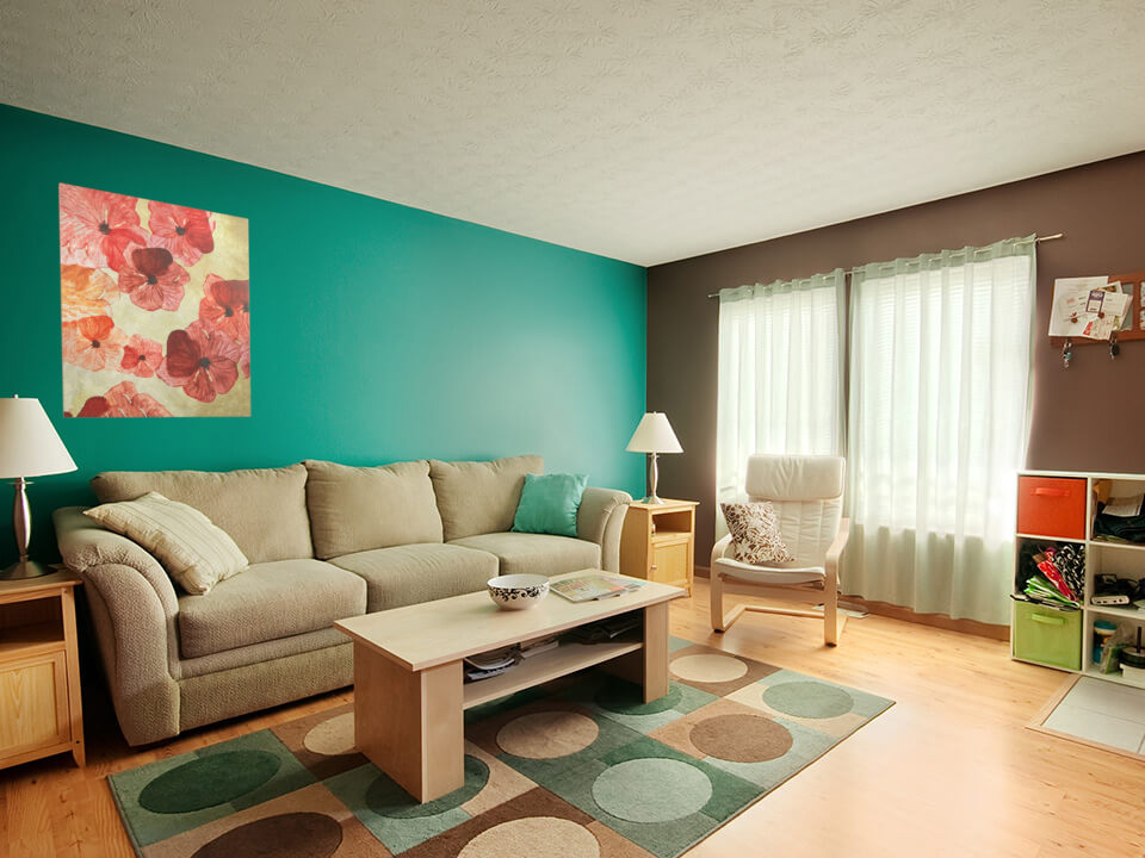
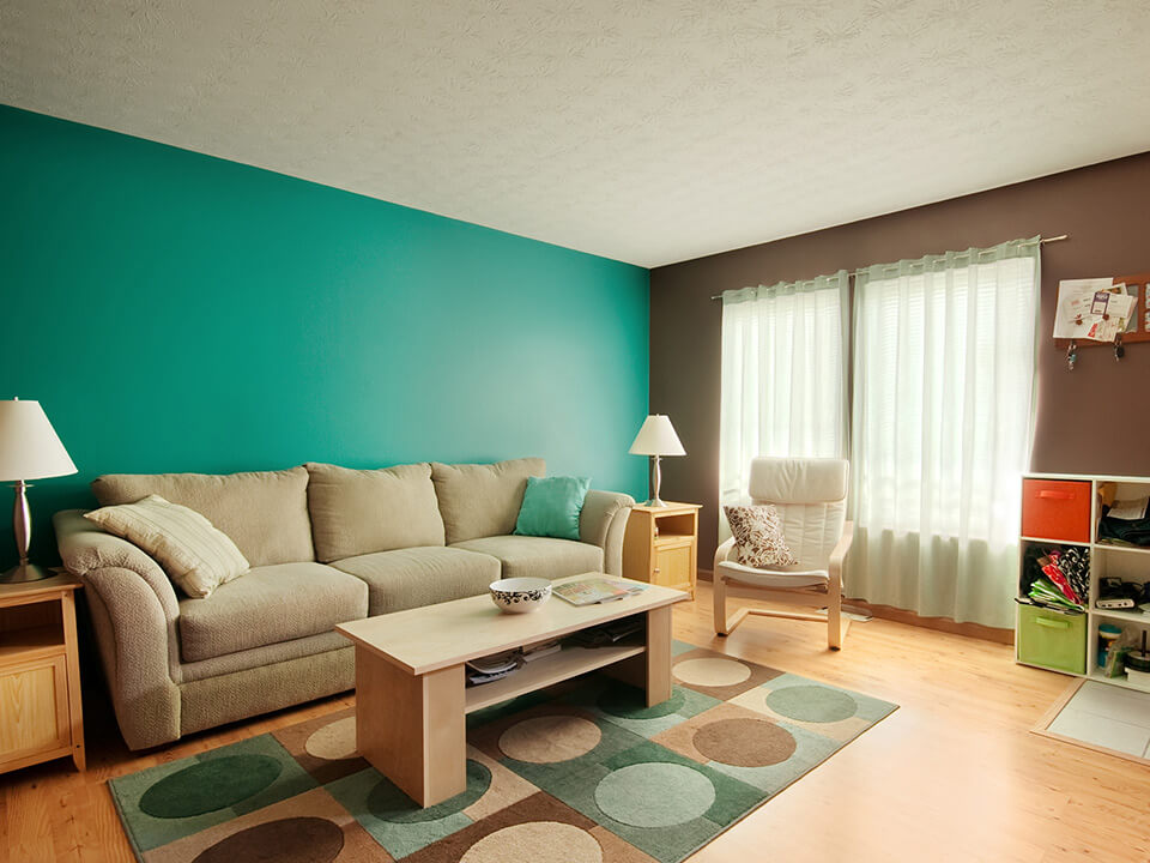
- wall art [57,182,252,418]
